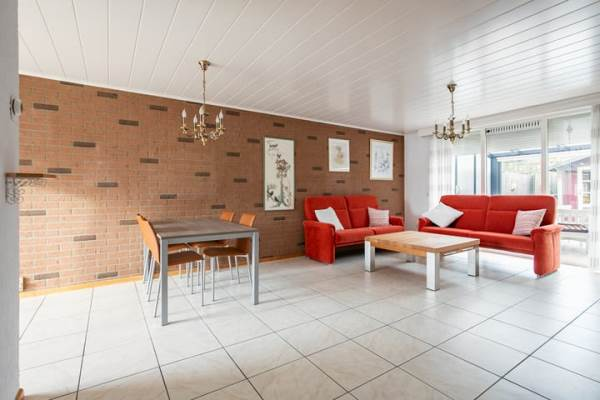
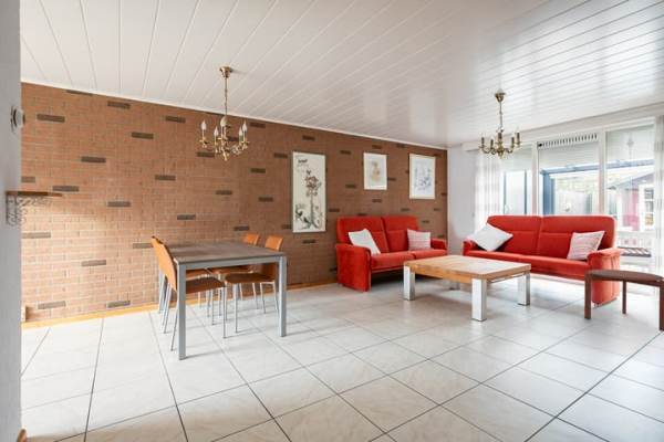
+ side table [583,269,664,333]
